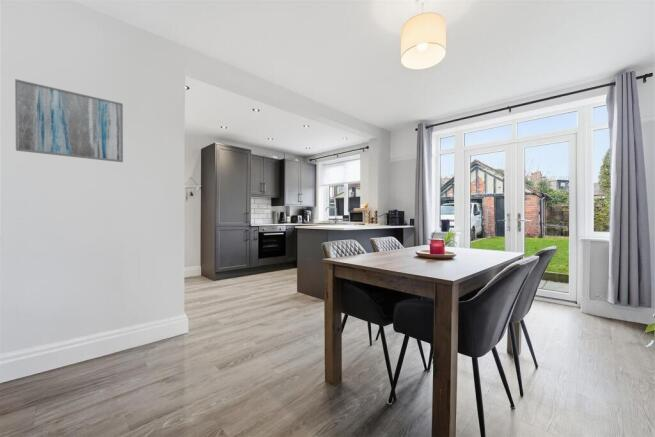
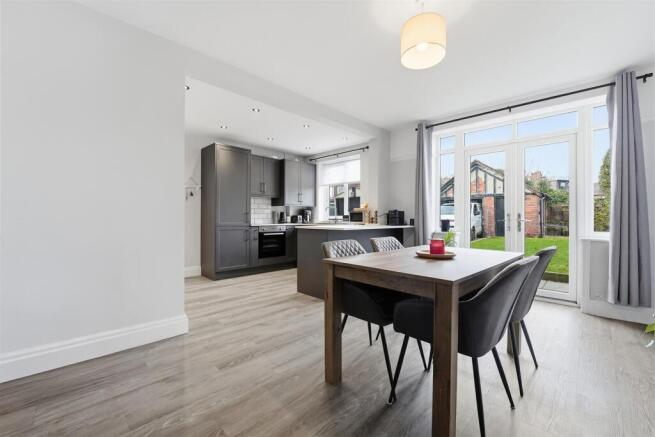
- wall art [14,78,124,163]
